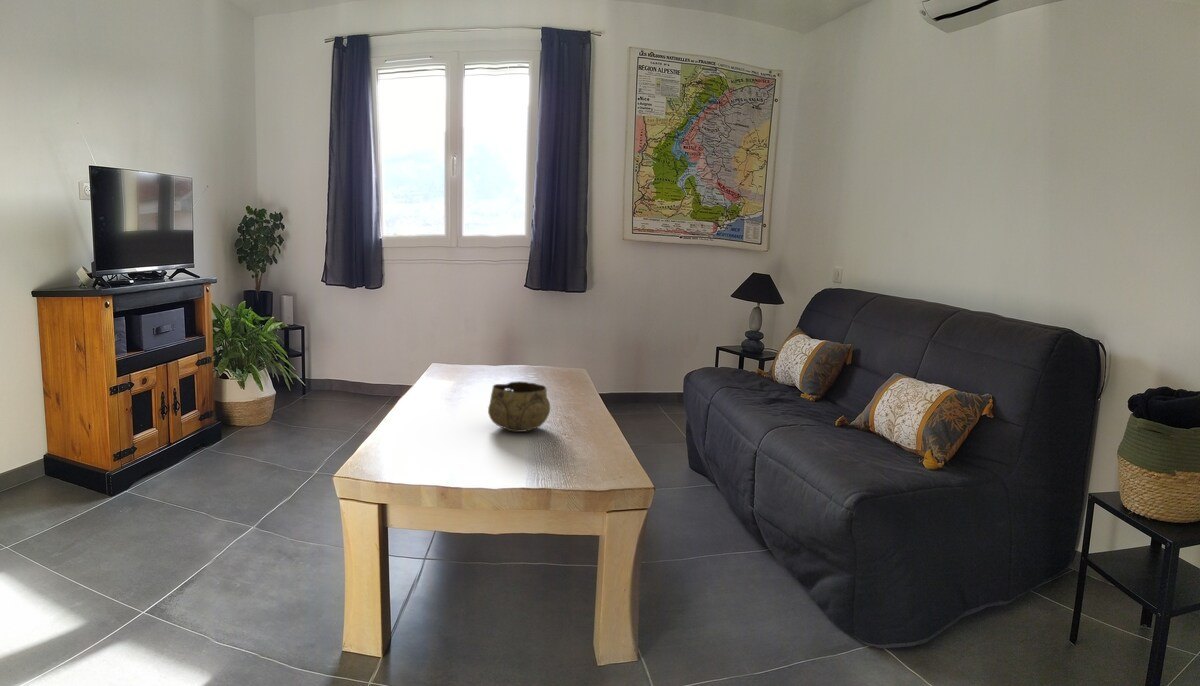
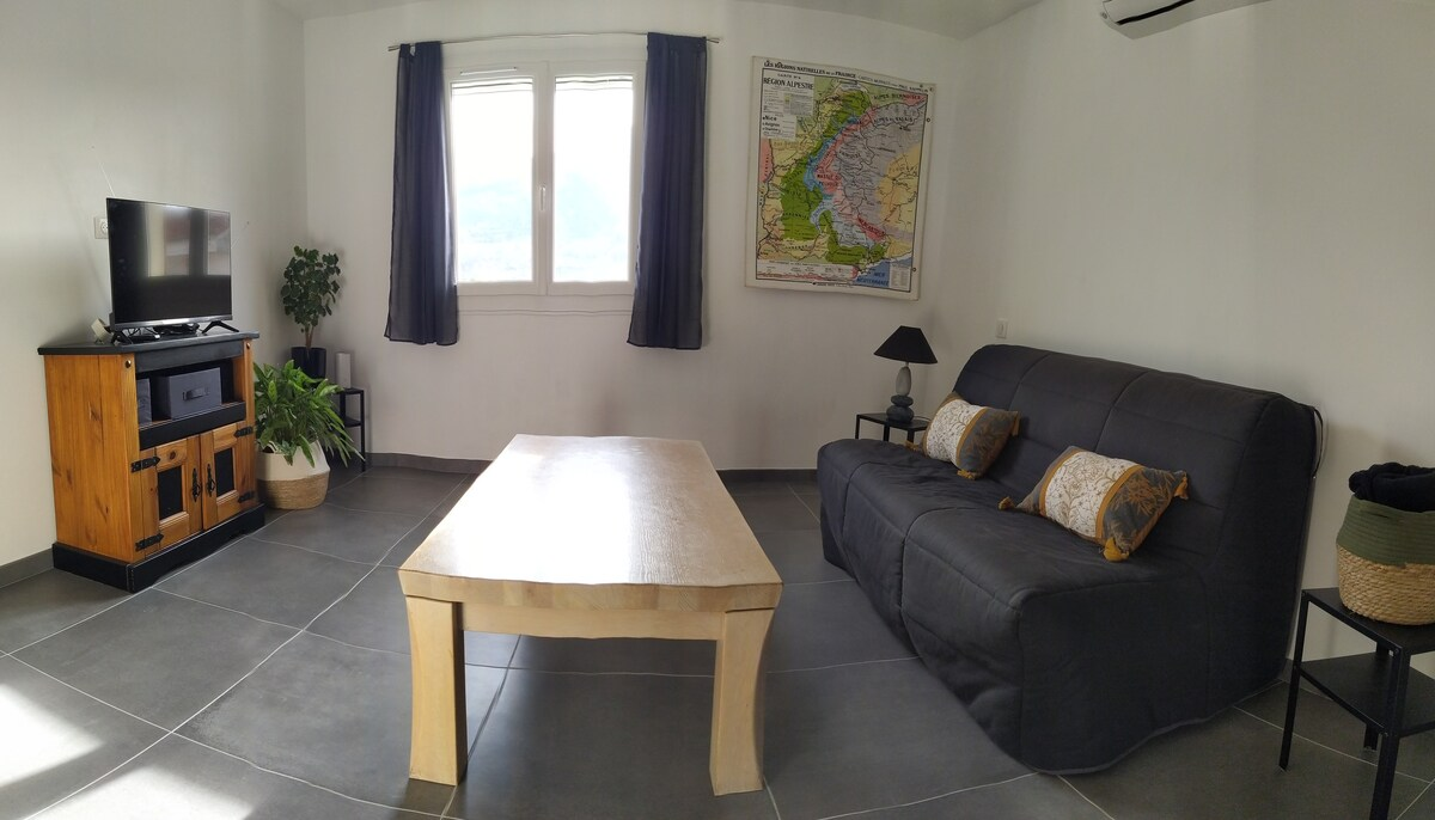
- decorative bowl [487,380,551,433]
